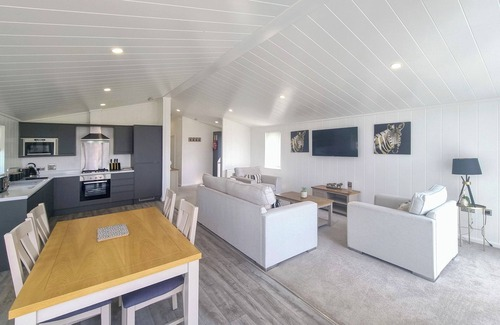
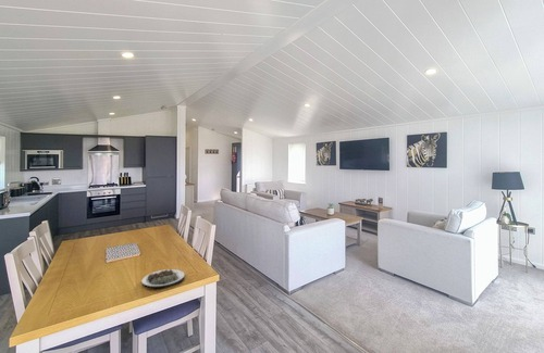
+ plate [140,268,185,289]
